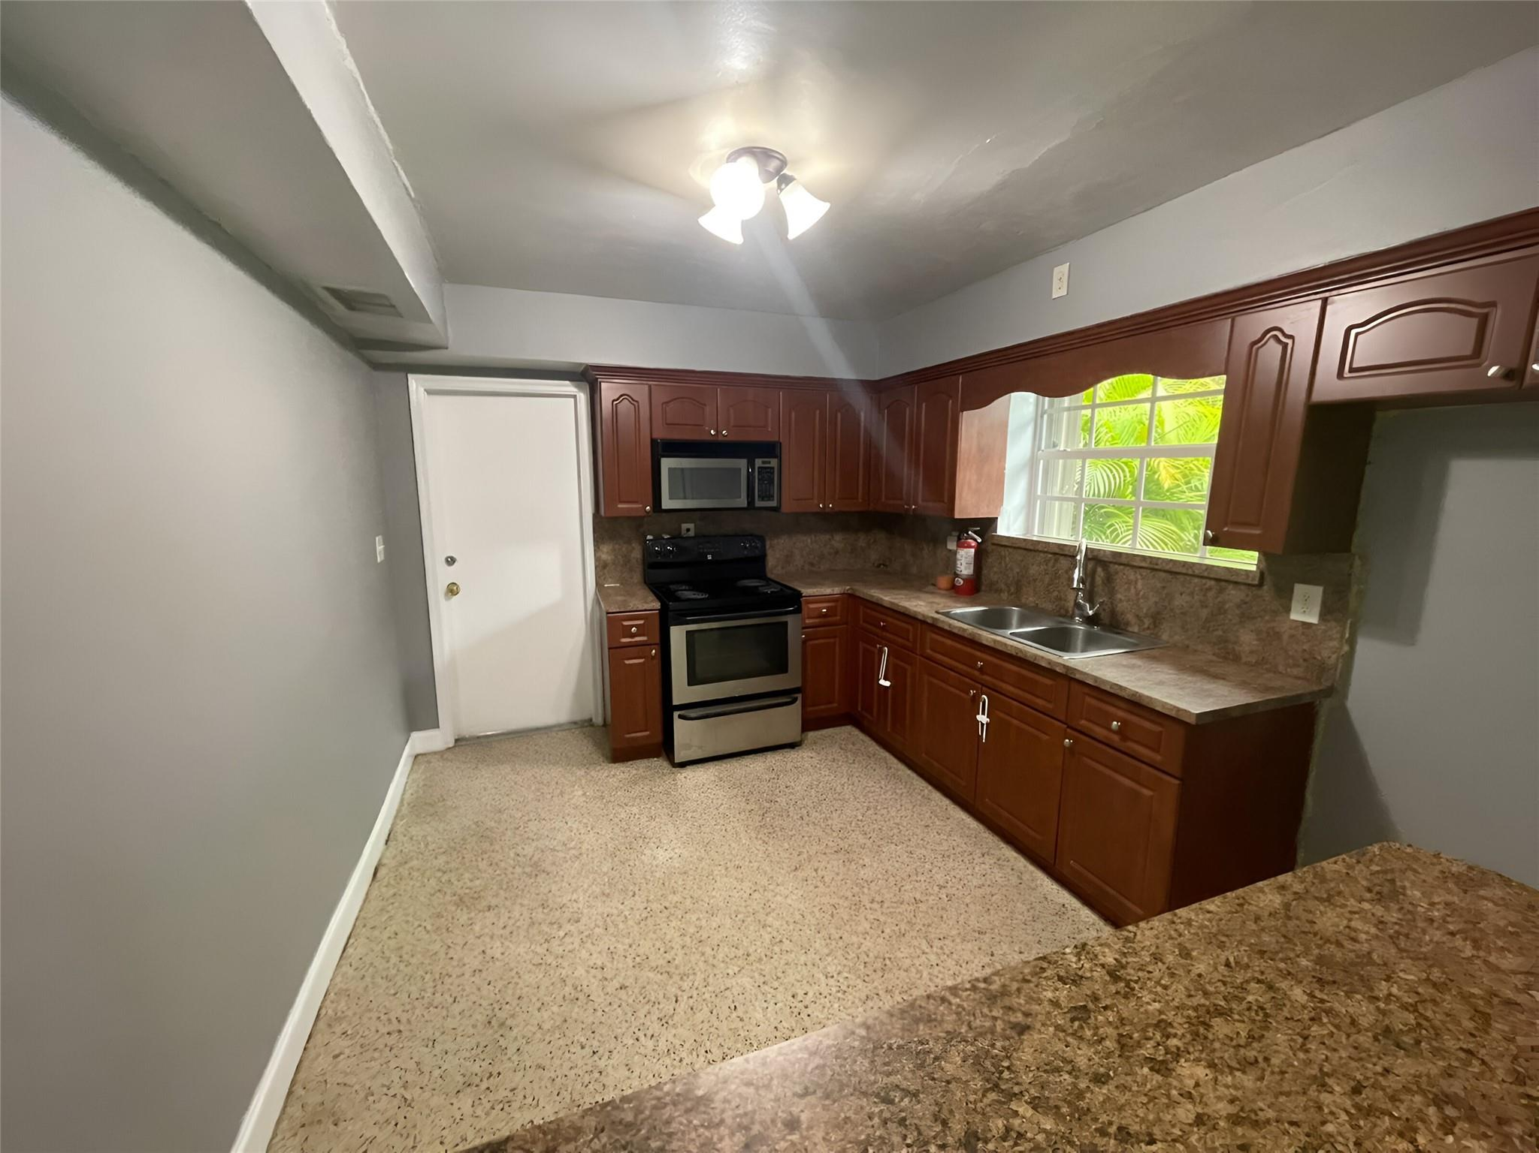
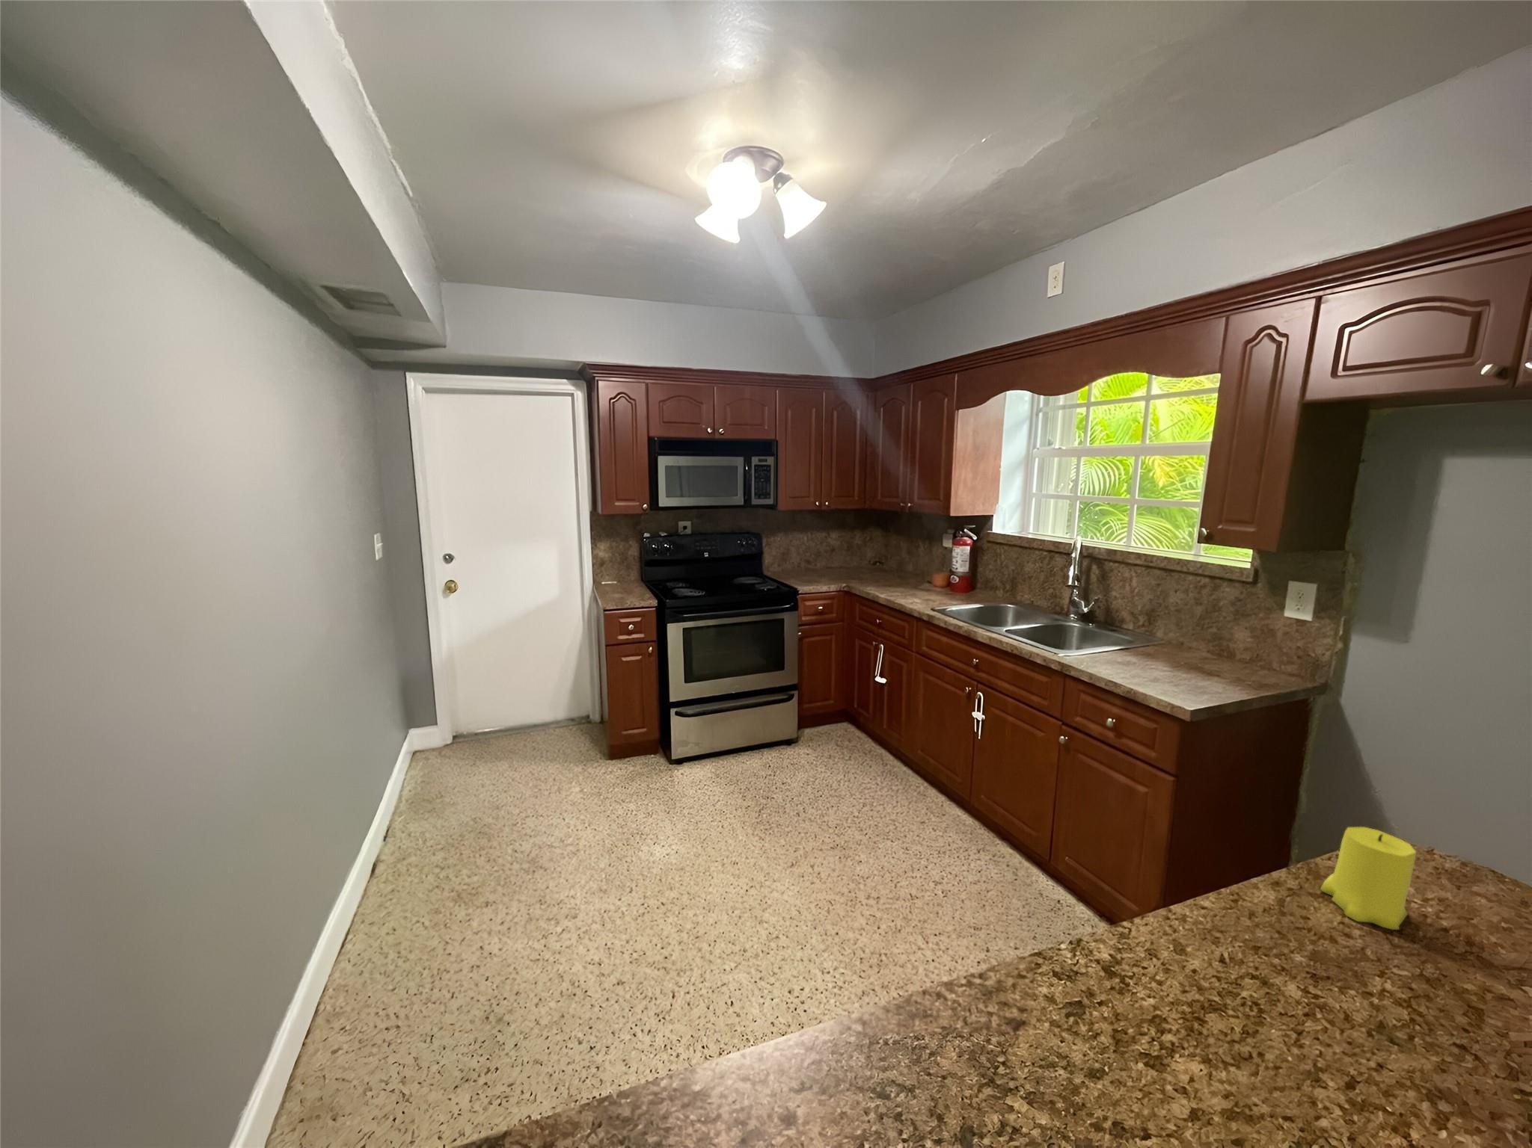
+ candle [1320,826,1417,931]
